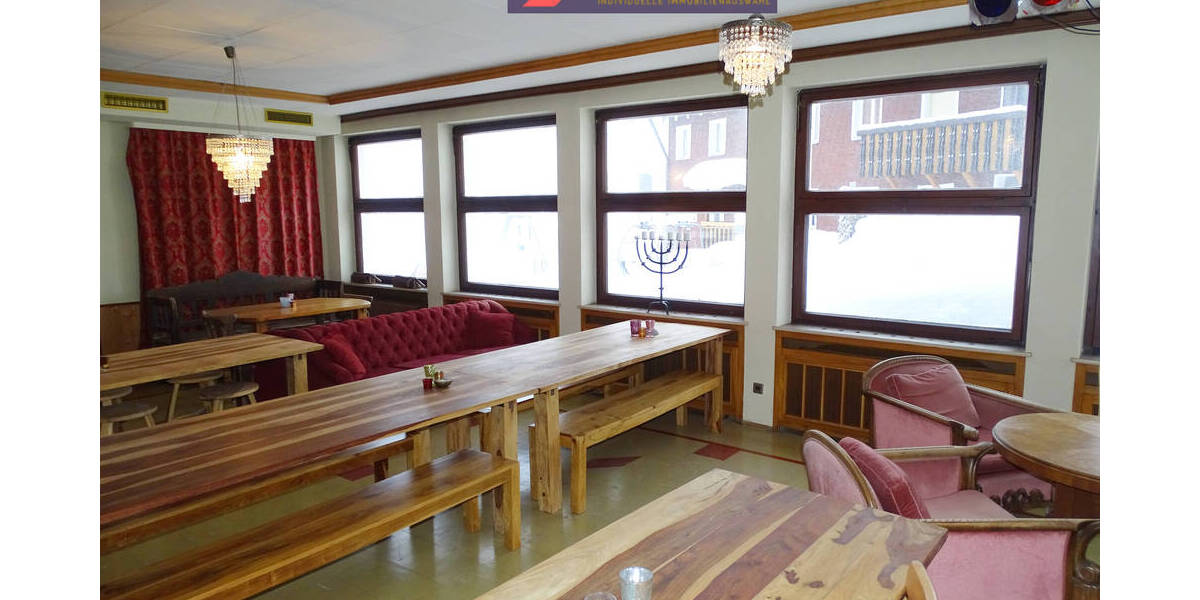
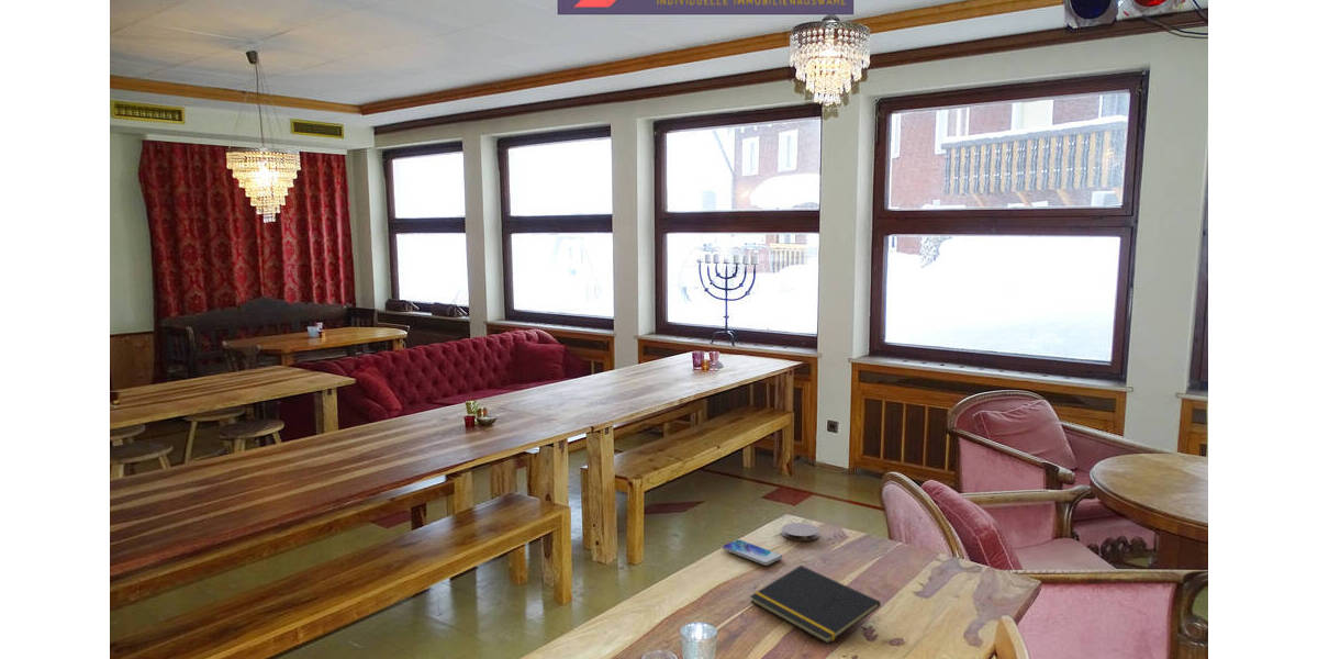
+ smartphone [721,538,783,567]
+ notepad [749,565,882,645]
+ coaster [781,522,819,543]
